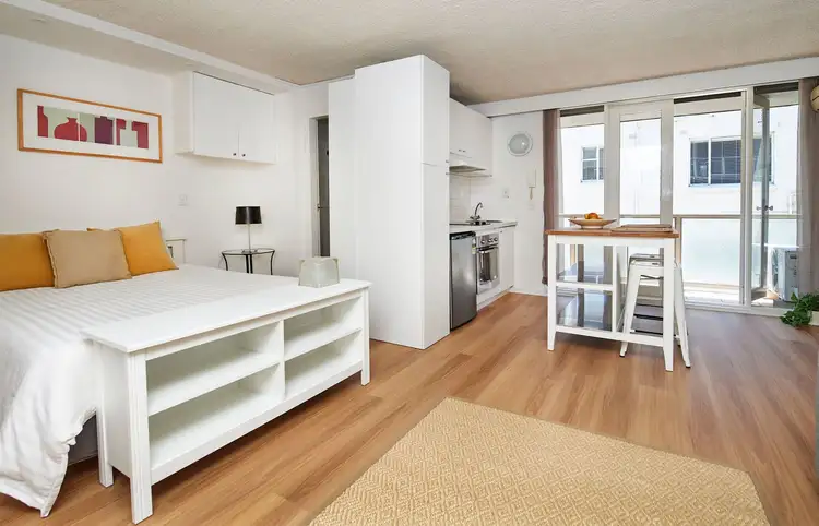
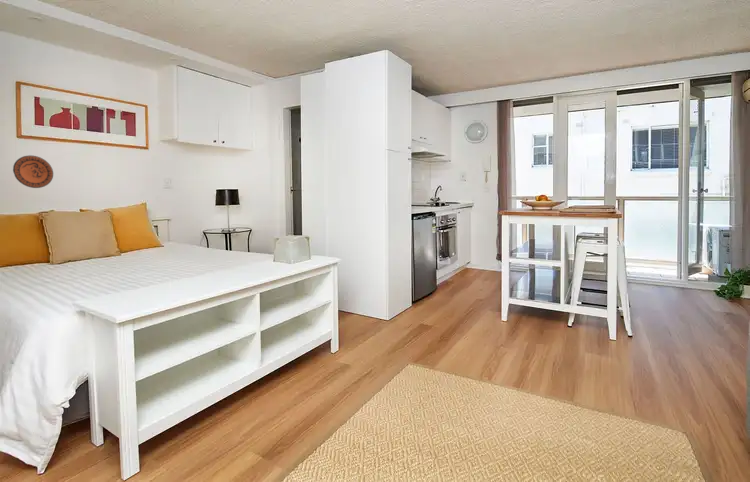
+ decorative plate [12,154,54,189]
